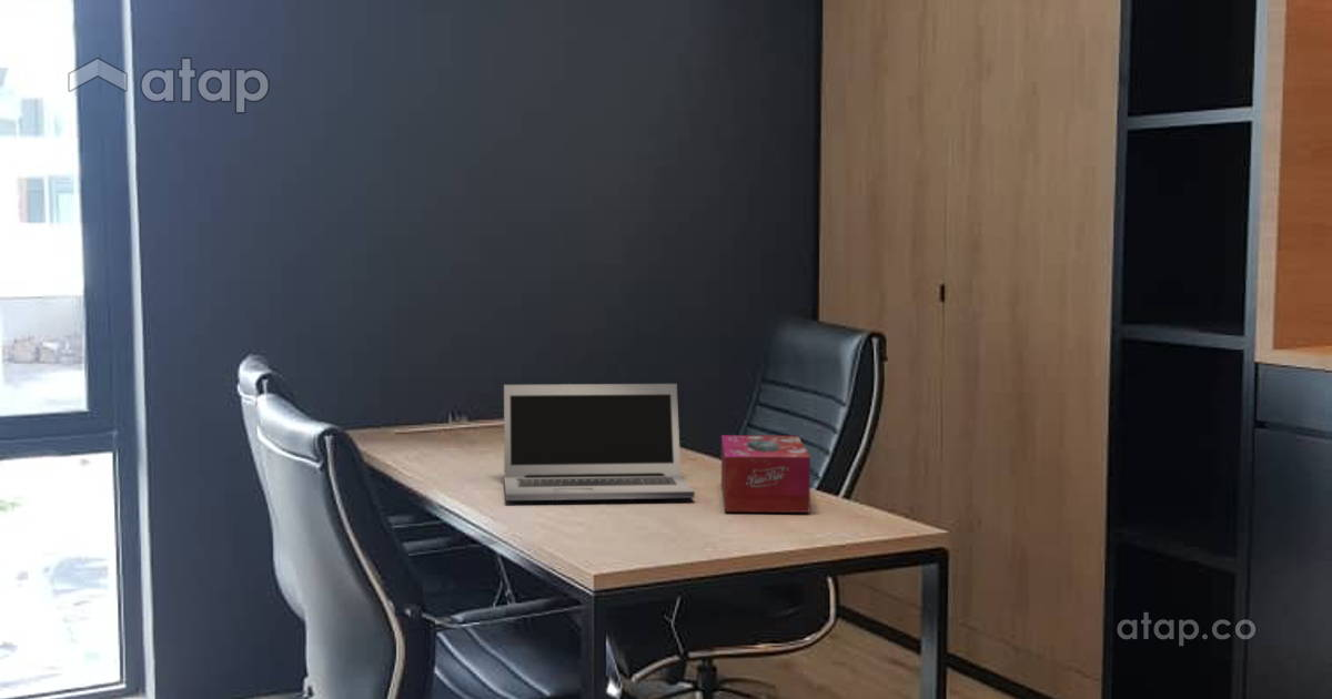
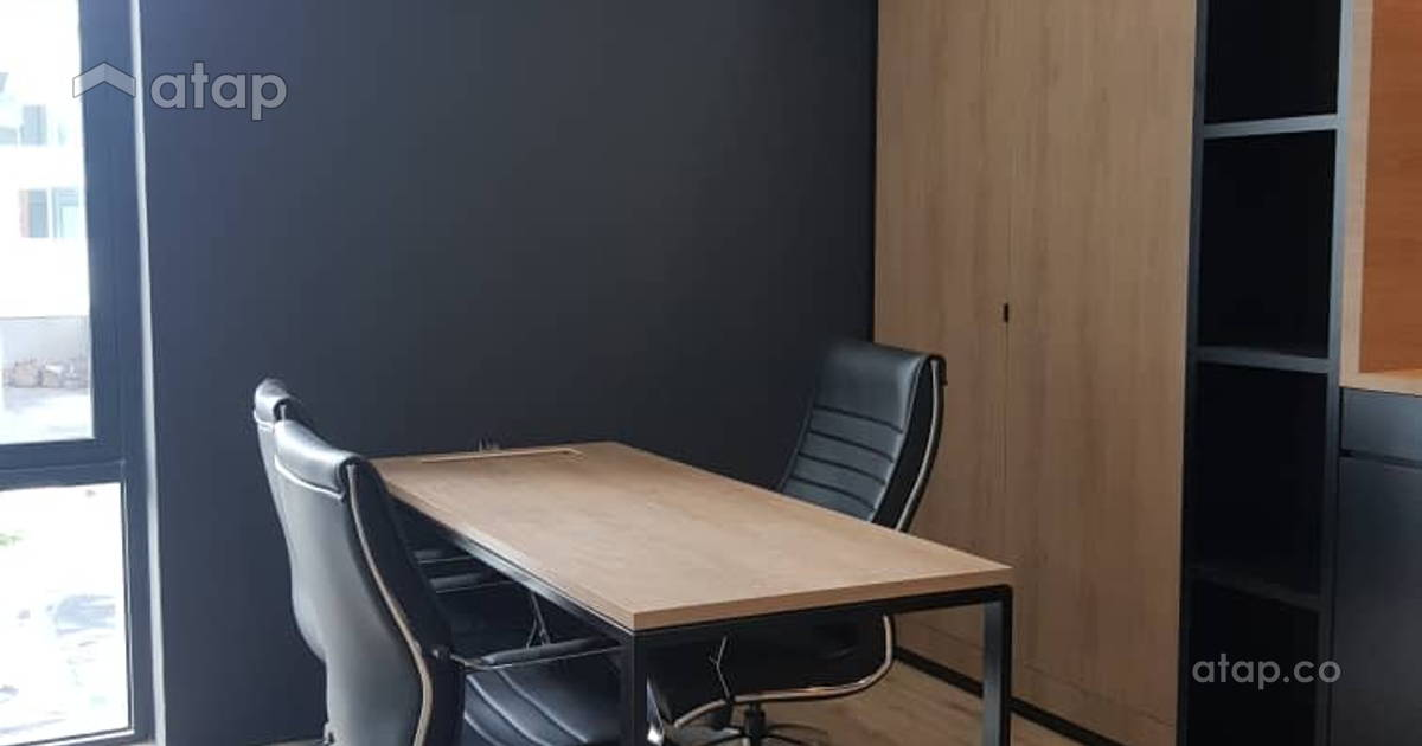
- laptop [503,383,696,502]
- tissue box [720,434,811,514]
